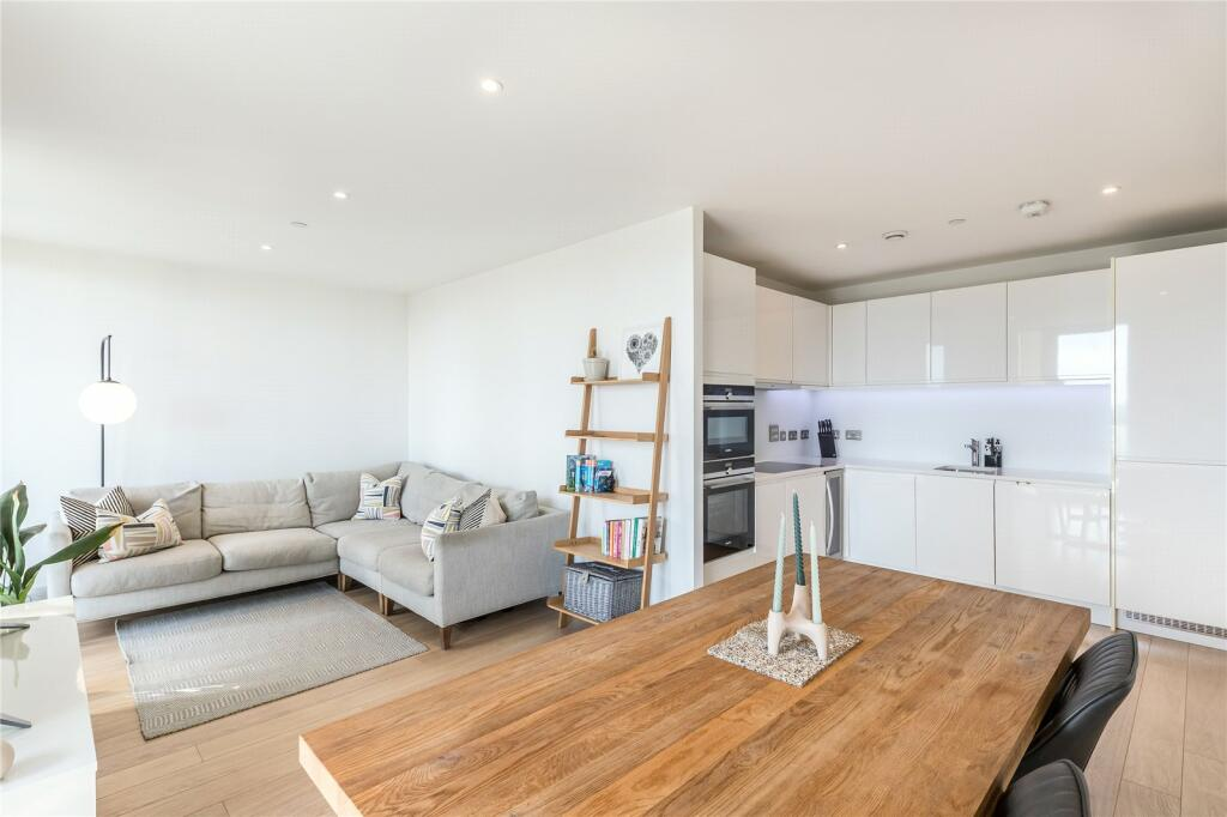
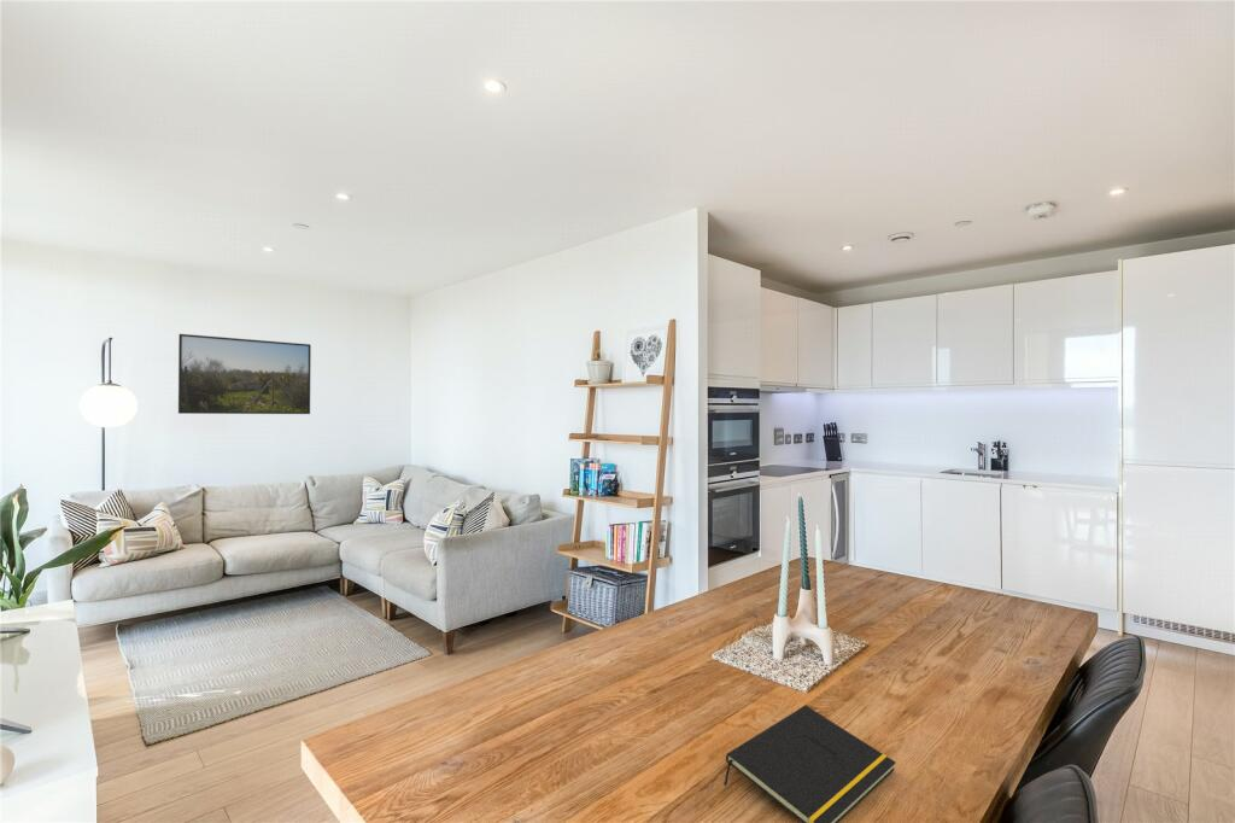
+ notepad [724,705,897,823]
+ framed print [177,333,312,415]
